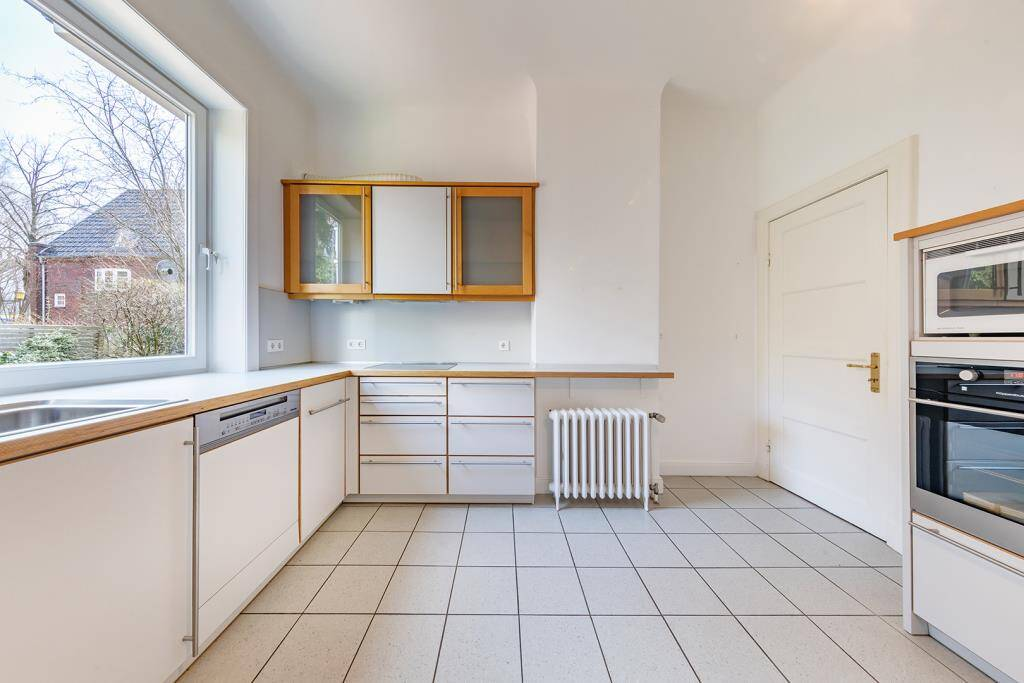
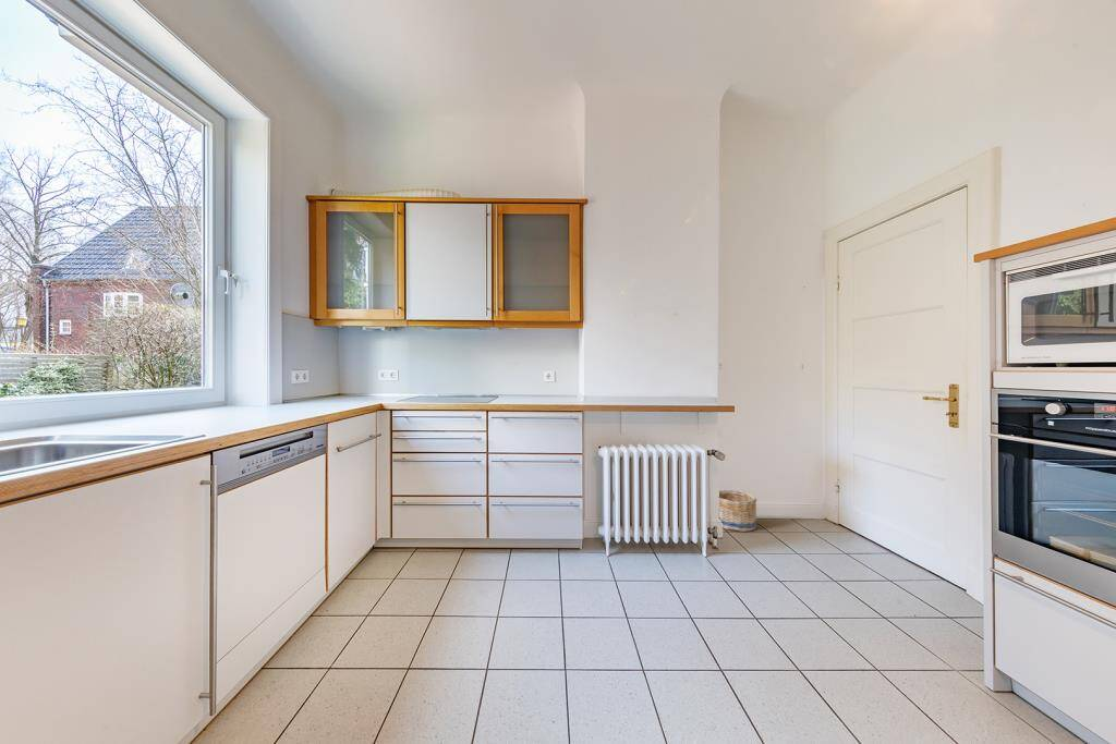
+ basket [718,489,757,533]
